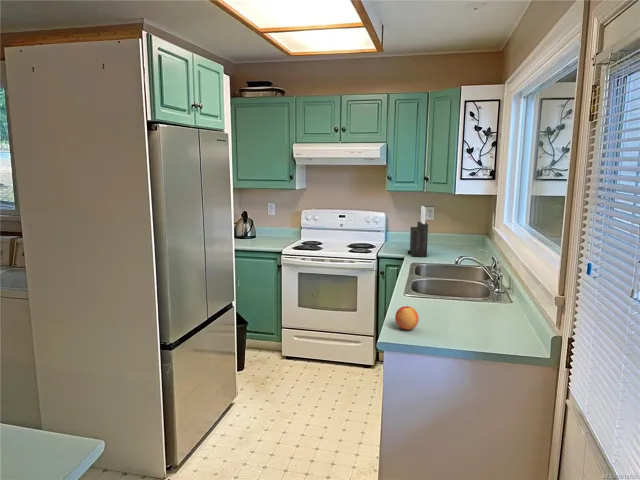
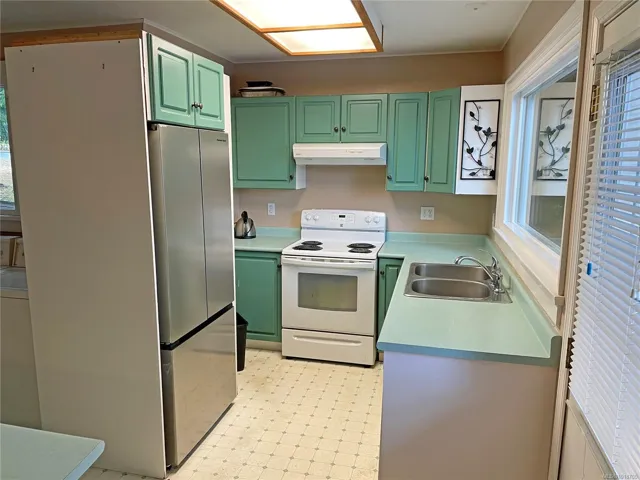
- knife block [407,205,429,258]
- apple [394,305,420,331]
